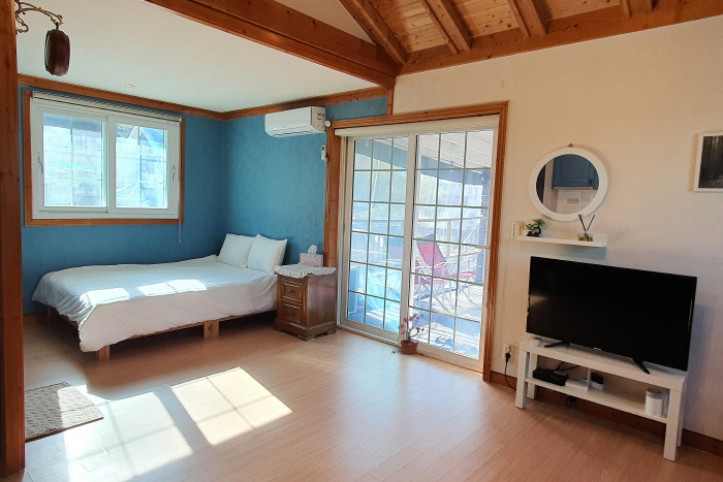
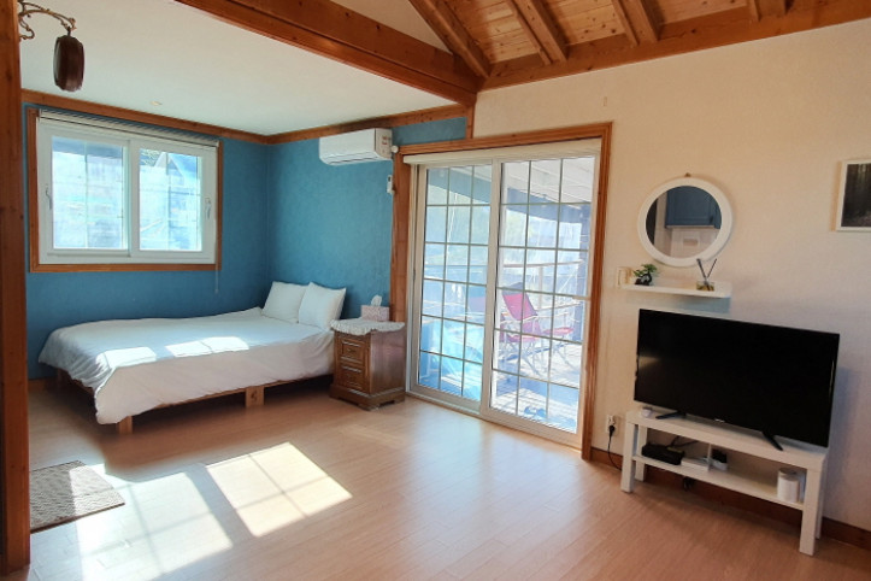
- potted plant [391,312,425,356]
